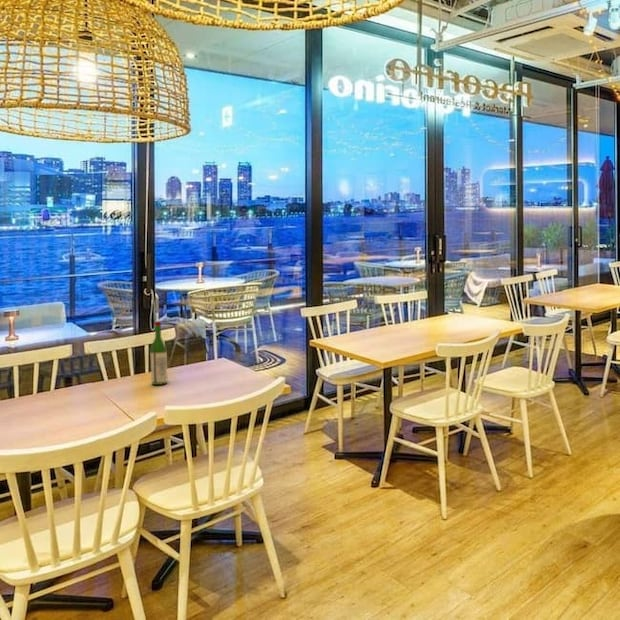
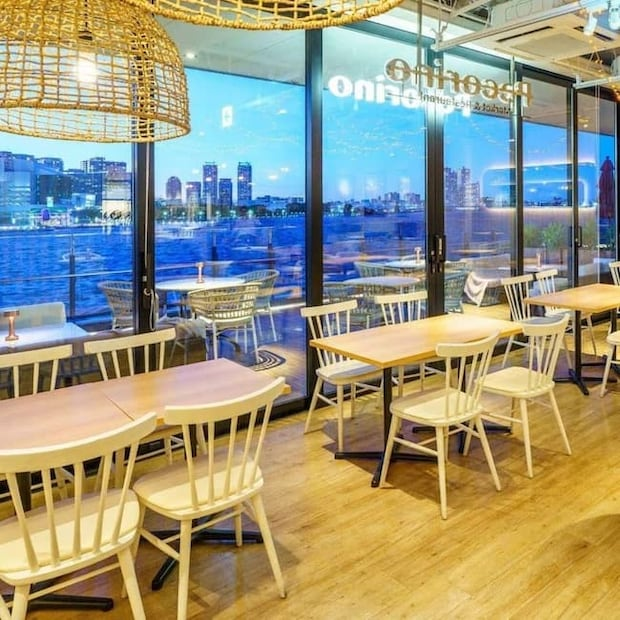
- wine bottle [150,320,168,386]
